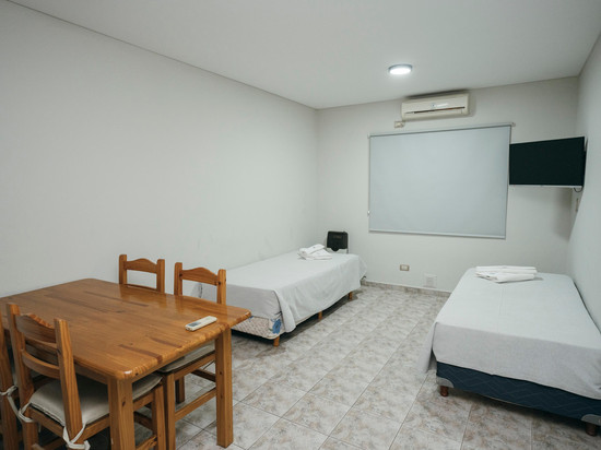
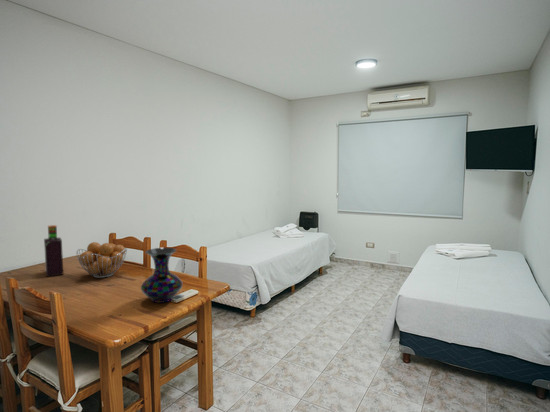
+ fruit basket [76,241,128,279]
+ vase [140,247,184,304]
+ bottle [43,224,64,278]
